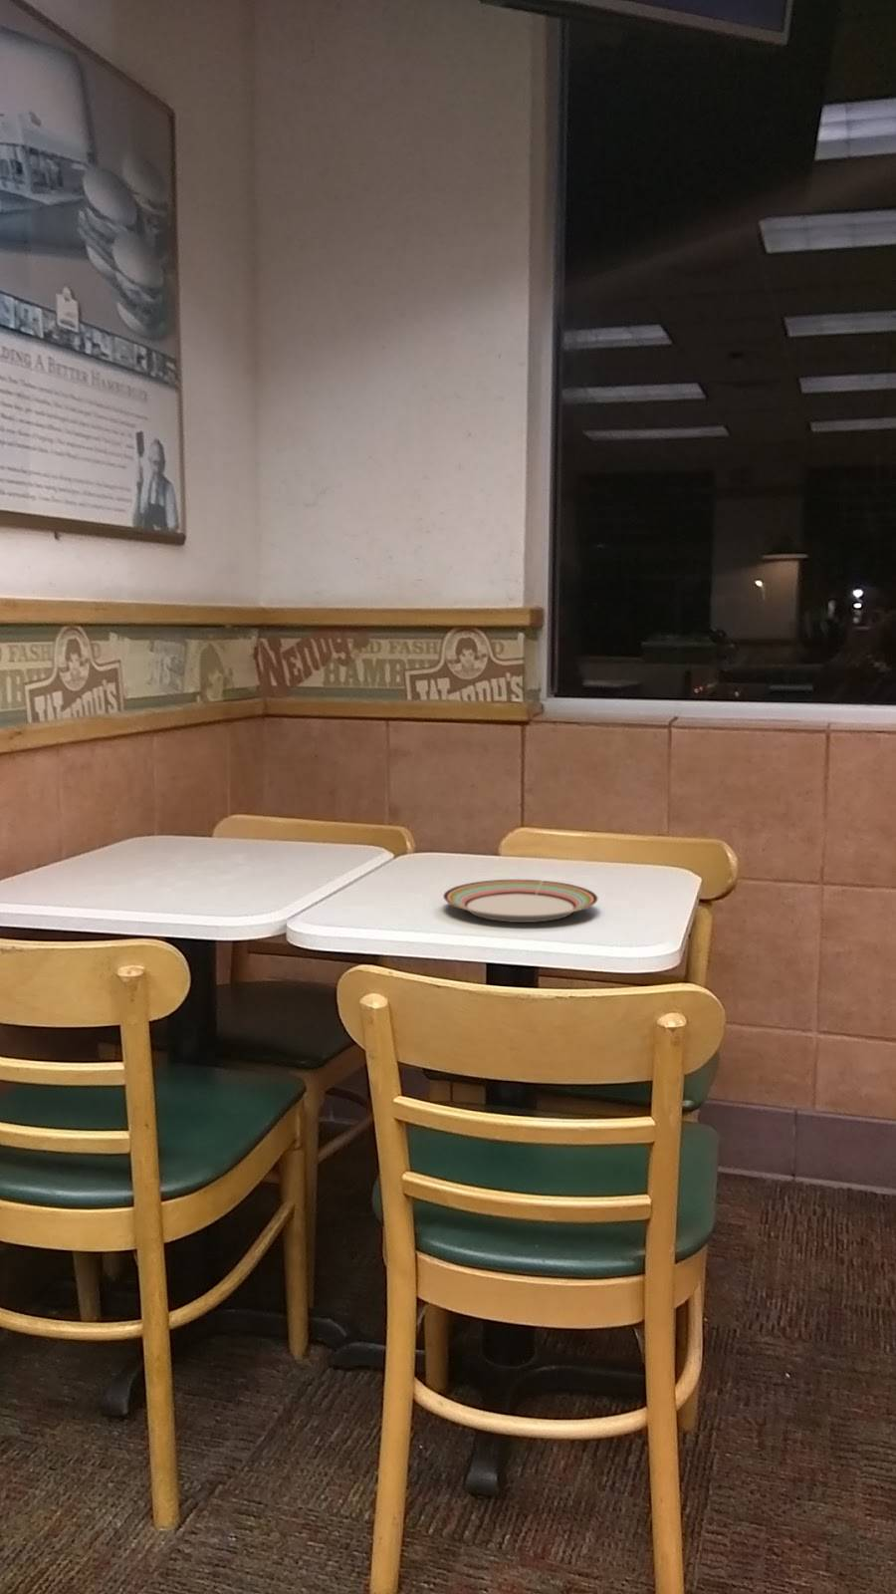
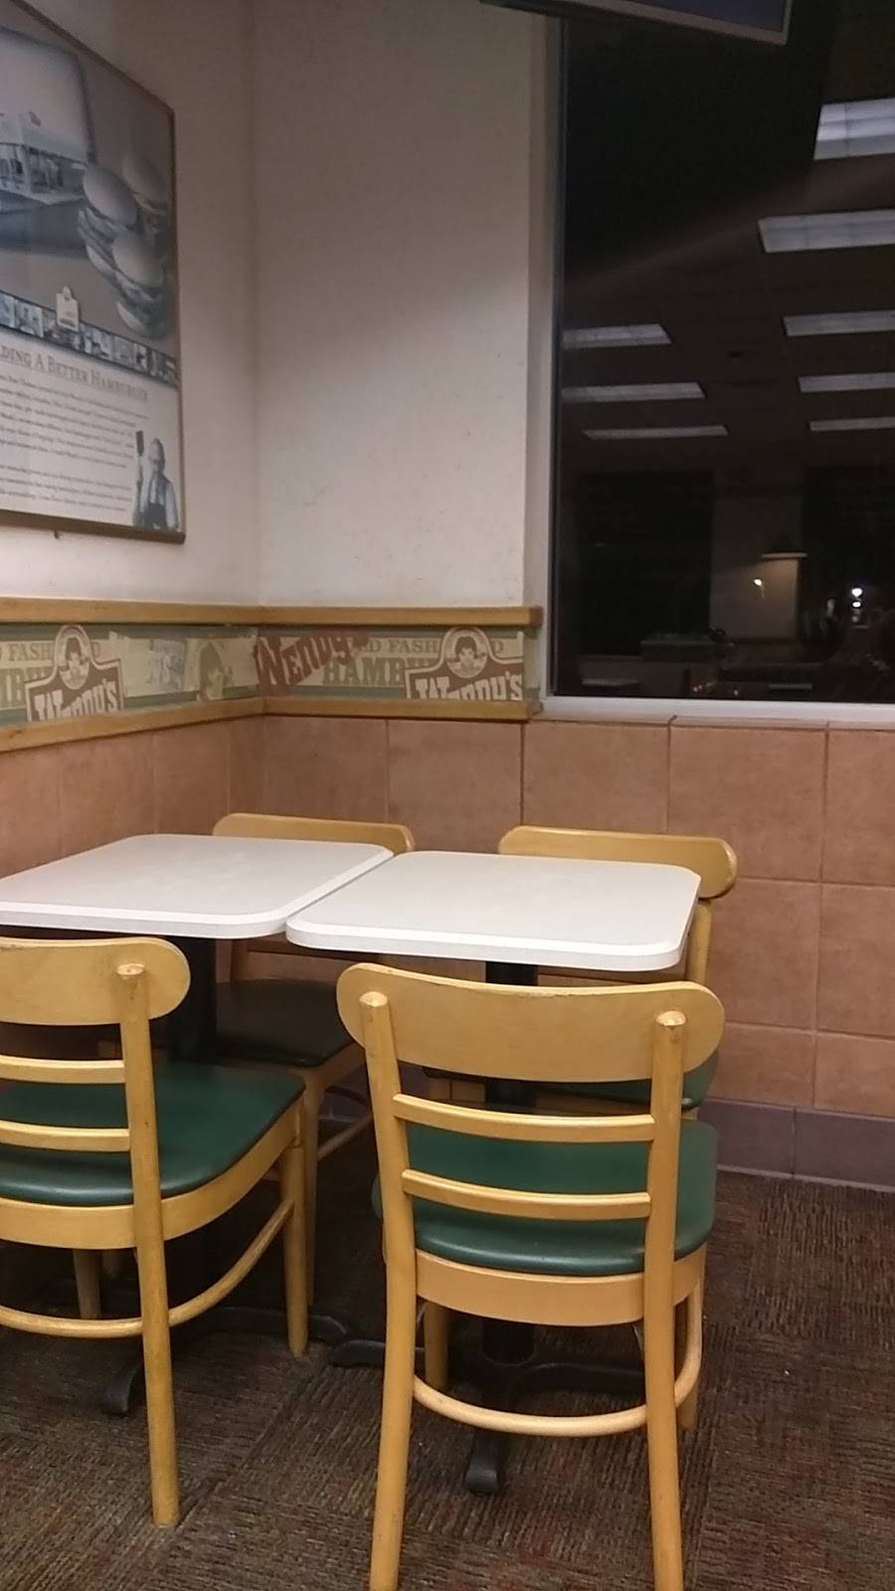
- plate [442,879,600,924]
